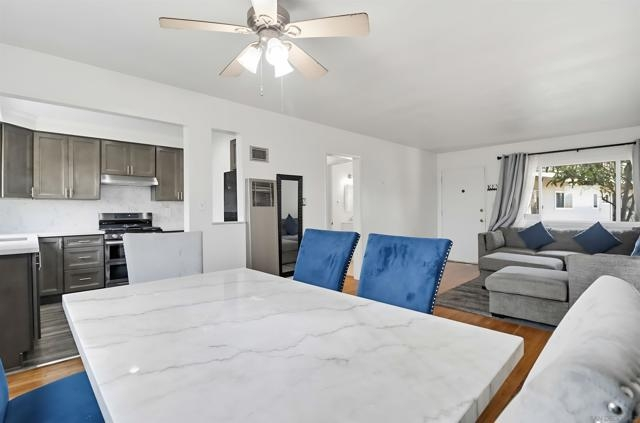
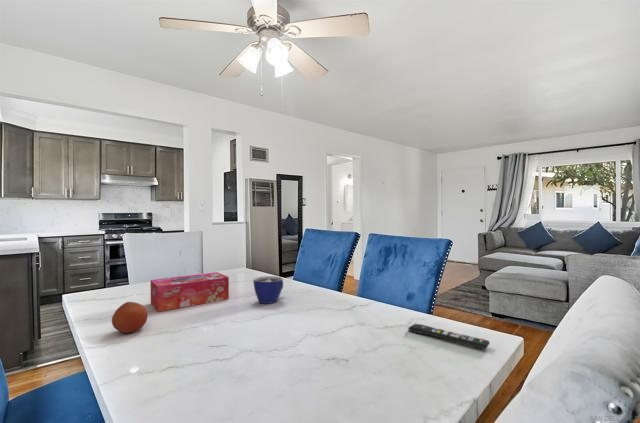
+ cup [252,275,284,305]
+ fruit [111,301,149,334]
+ tissue box [150,271,230,313]
+ remote control [407,323,491,350]
